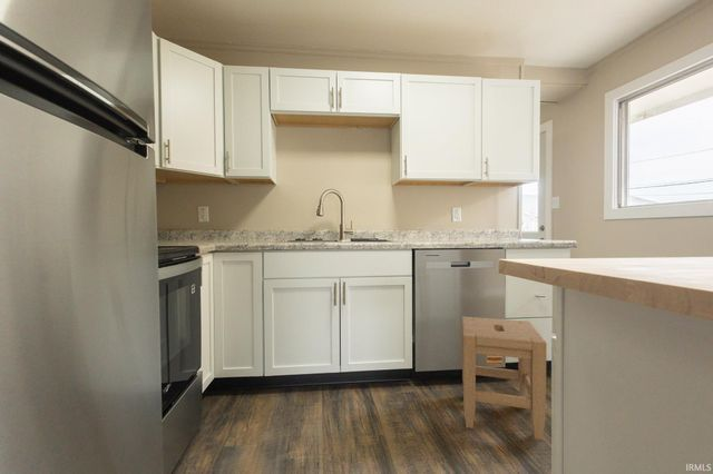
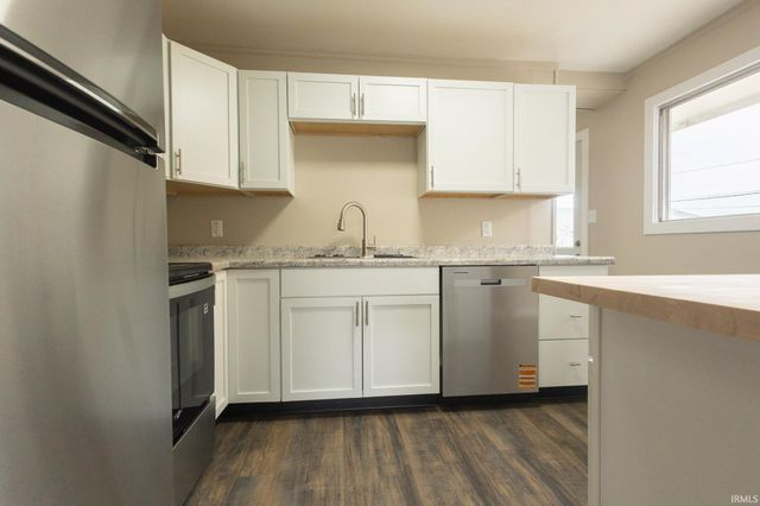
- stool [461,316,548,441]
